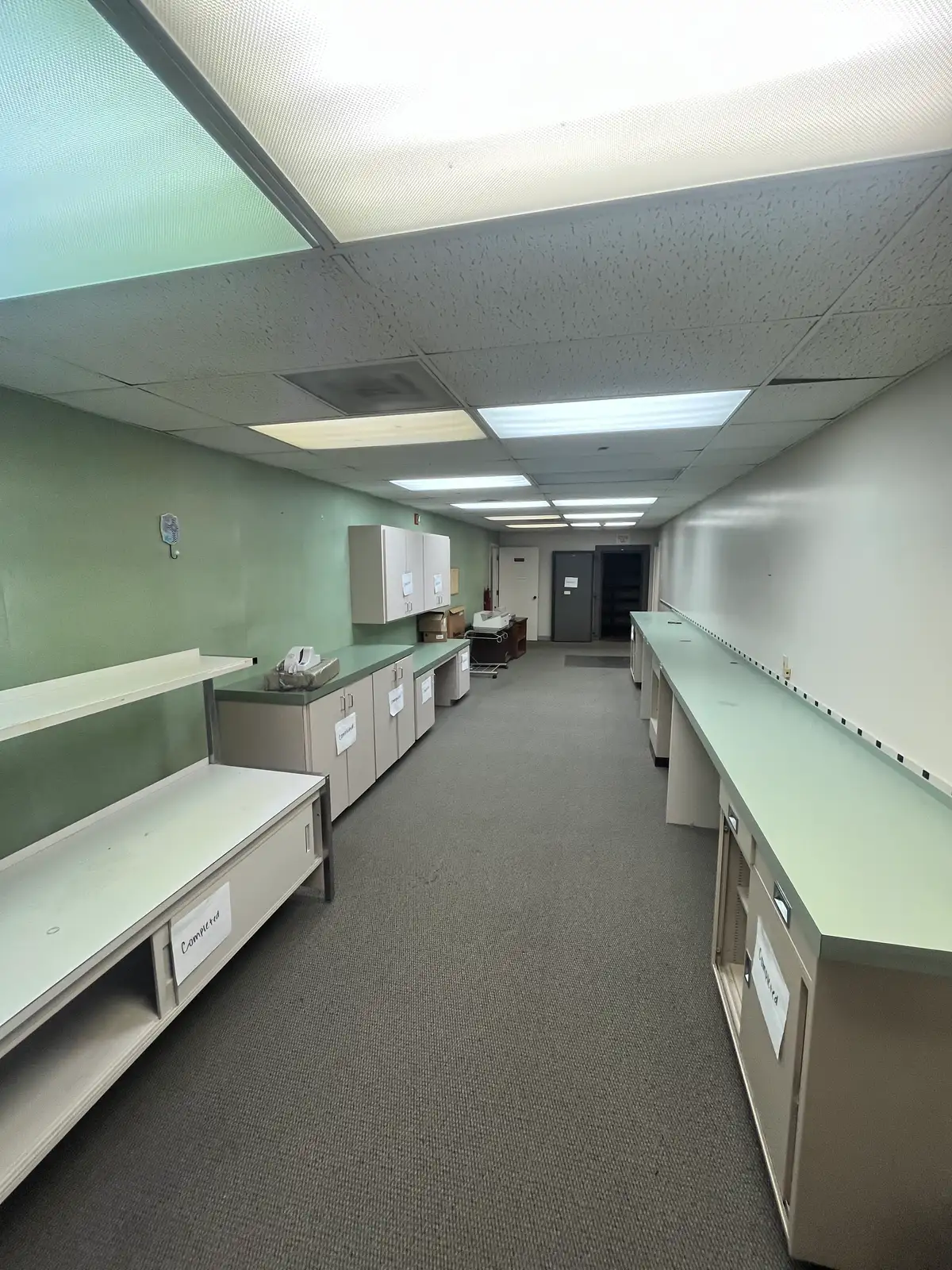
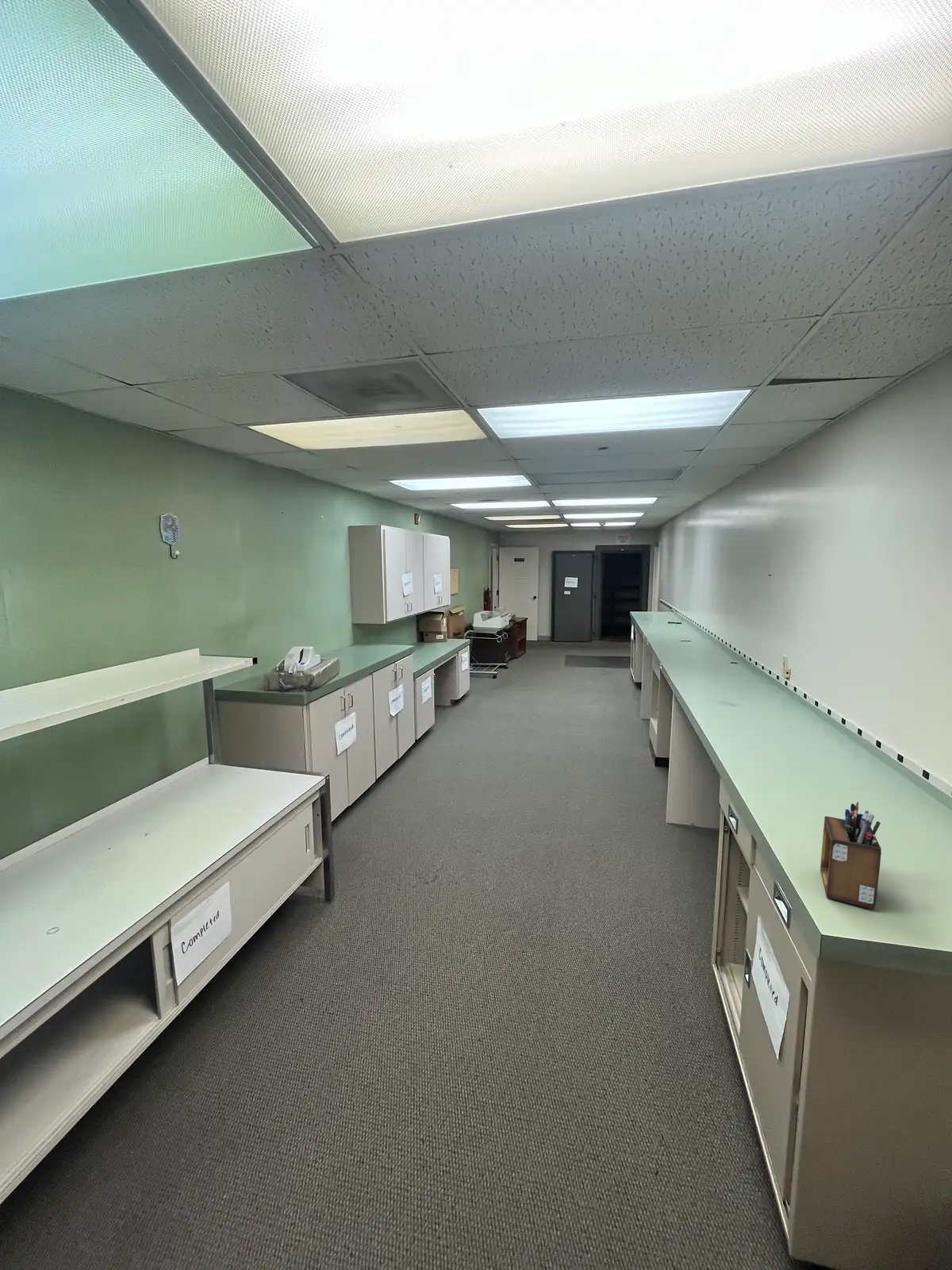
+ desk organizer [820,802,882,910]
